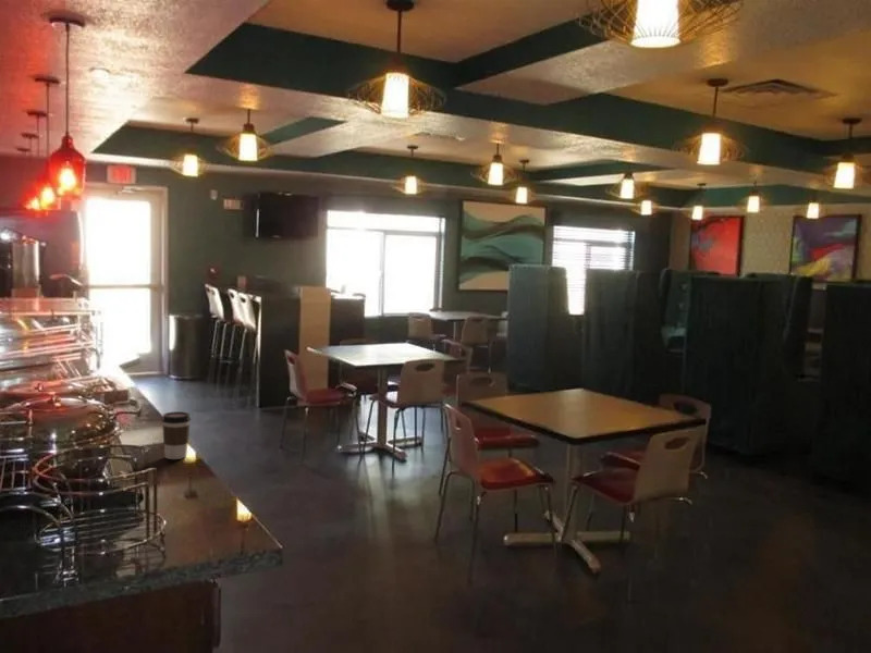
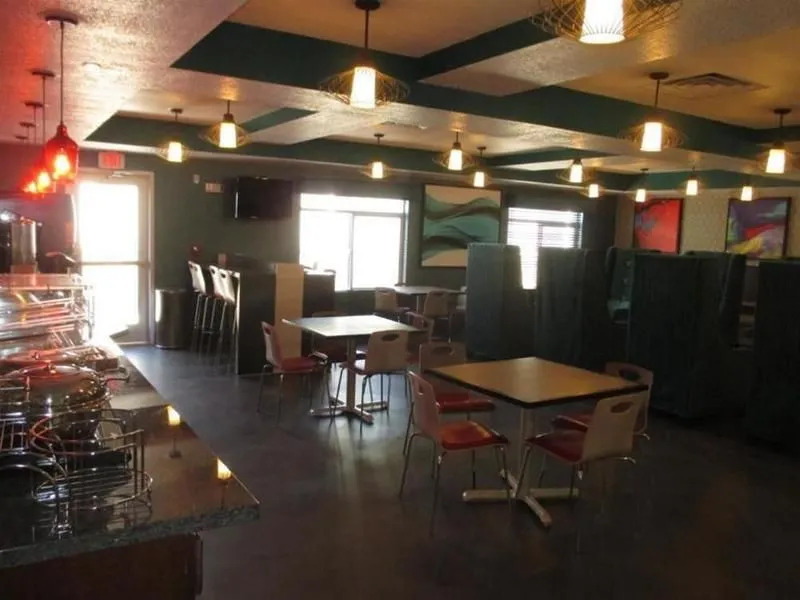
- coffee cup [161,410,192,460]
